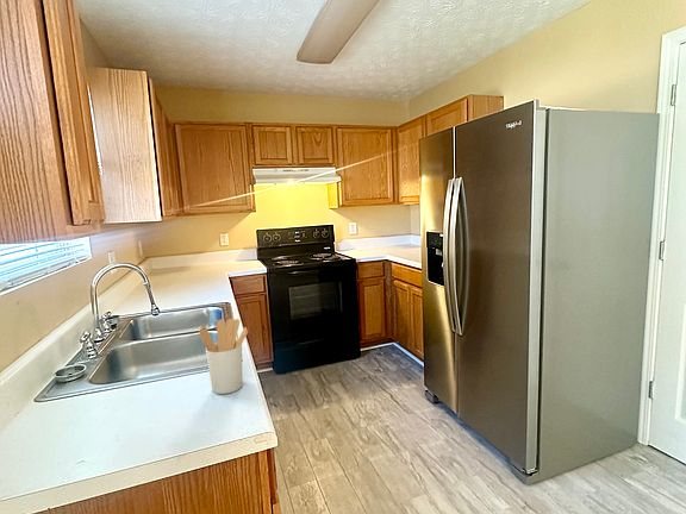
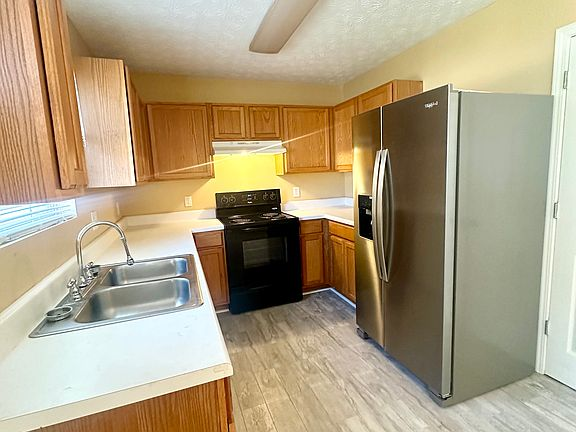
- utensil holder [198,318,249,395]
